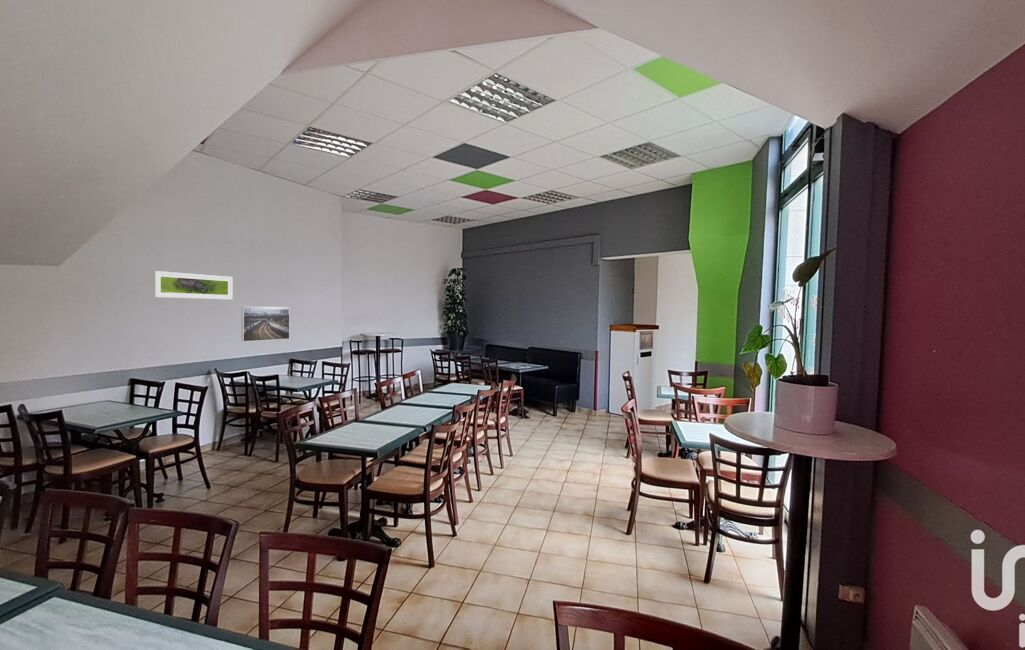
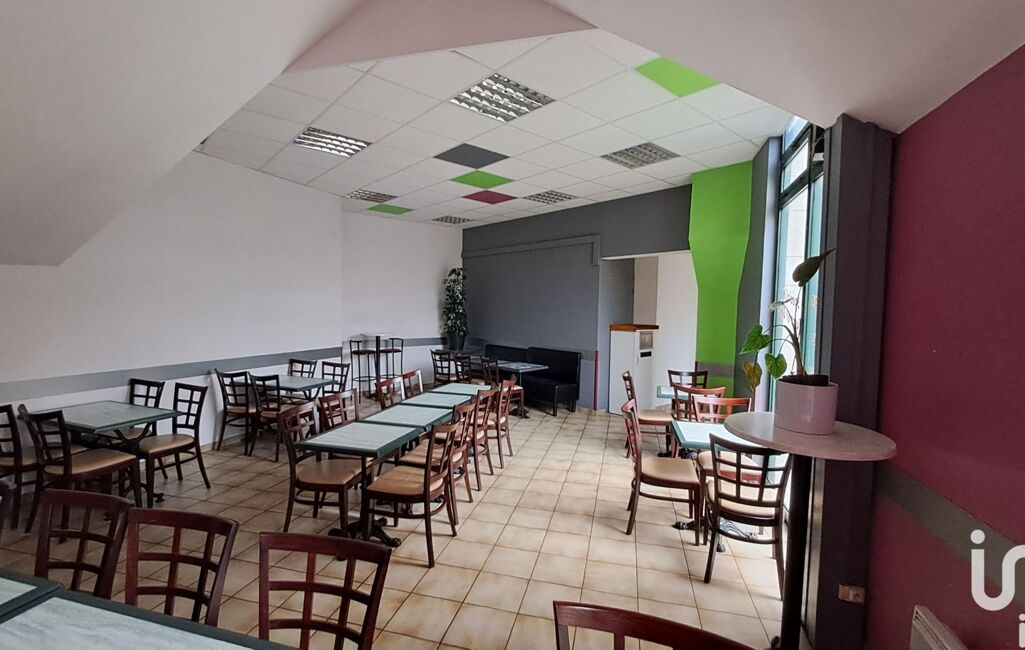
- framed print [153,270,234,301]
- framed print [241,305,291,343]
